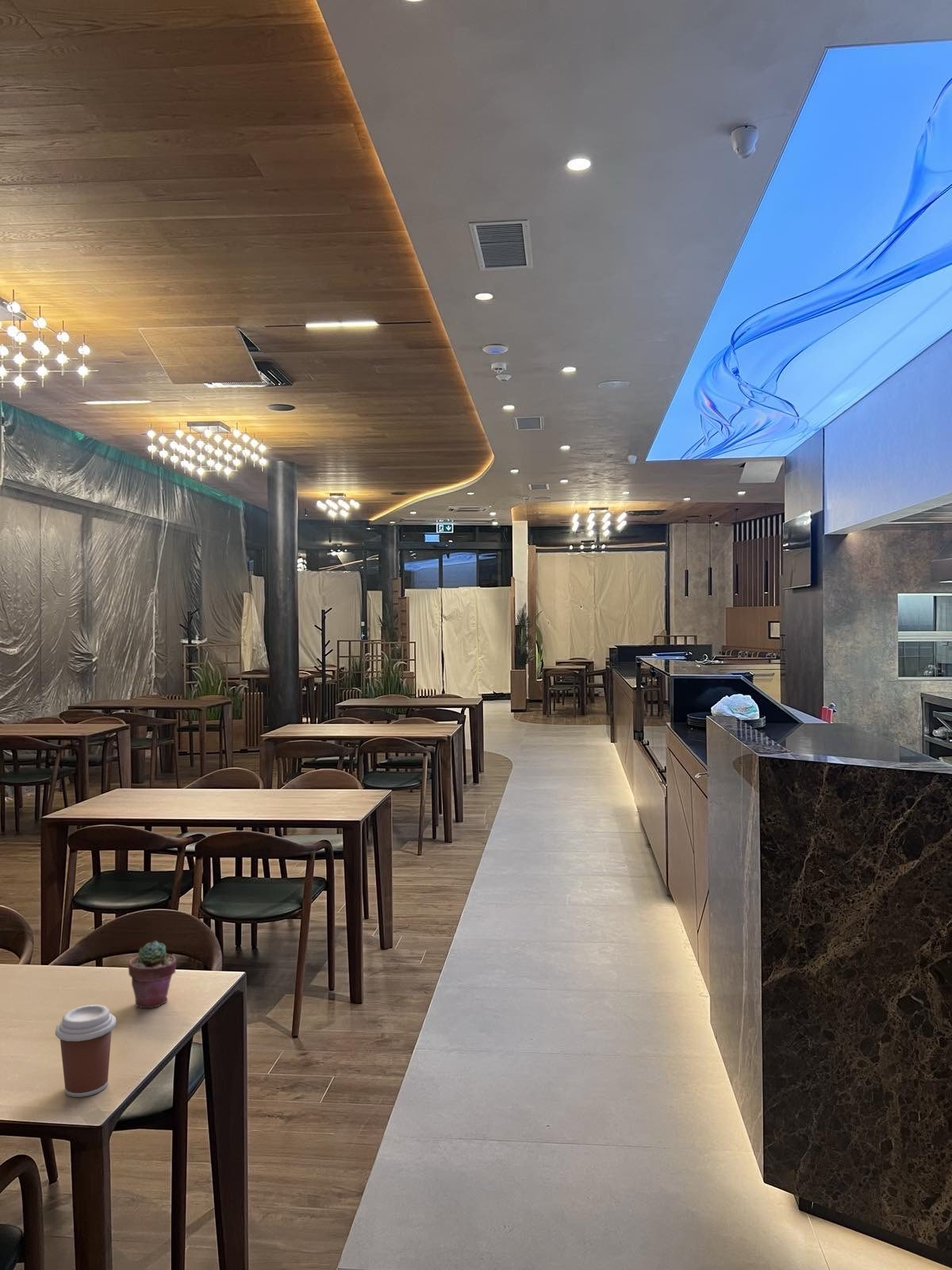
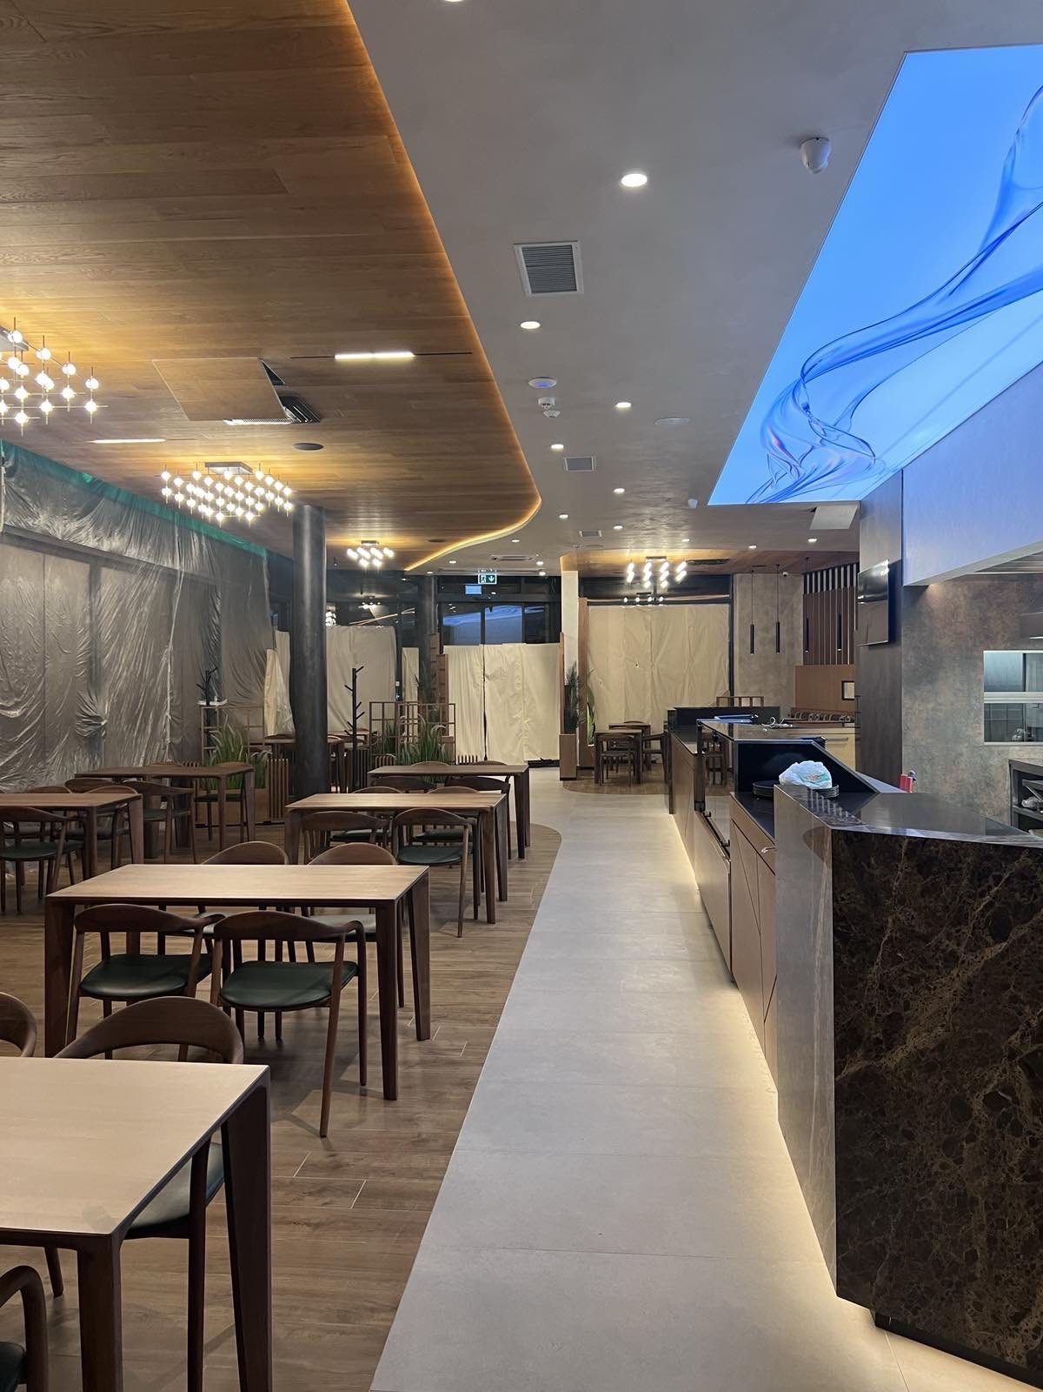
- coffee cup [55,1004,117,1098]
- potted succulent [128,940,178,1009]
